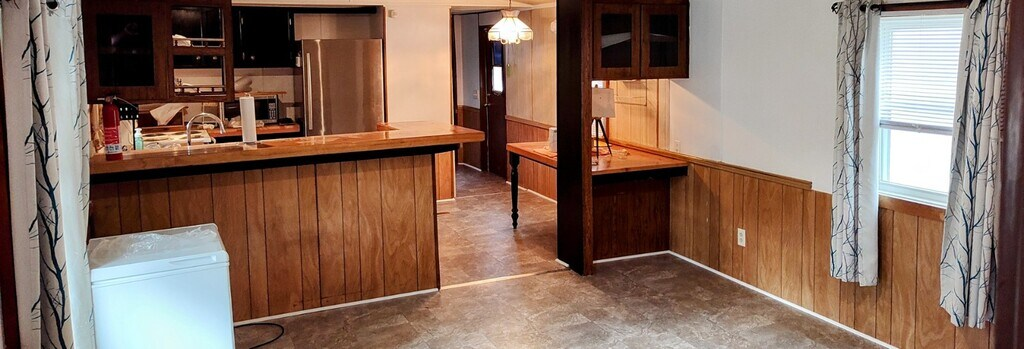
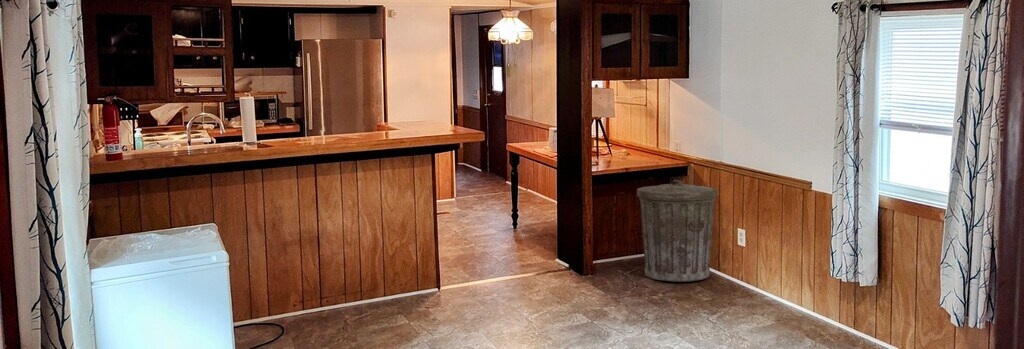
+ trash can [636,179,719,282]
